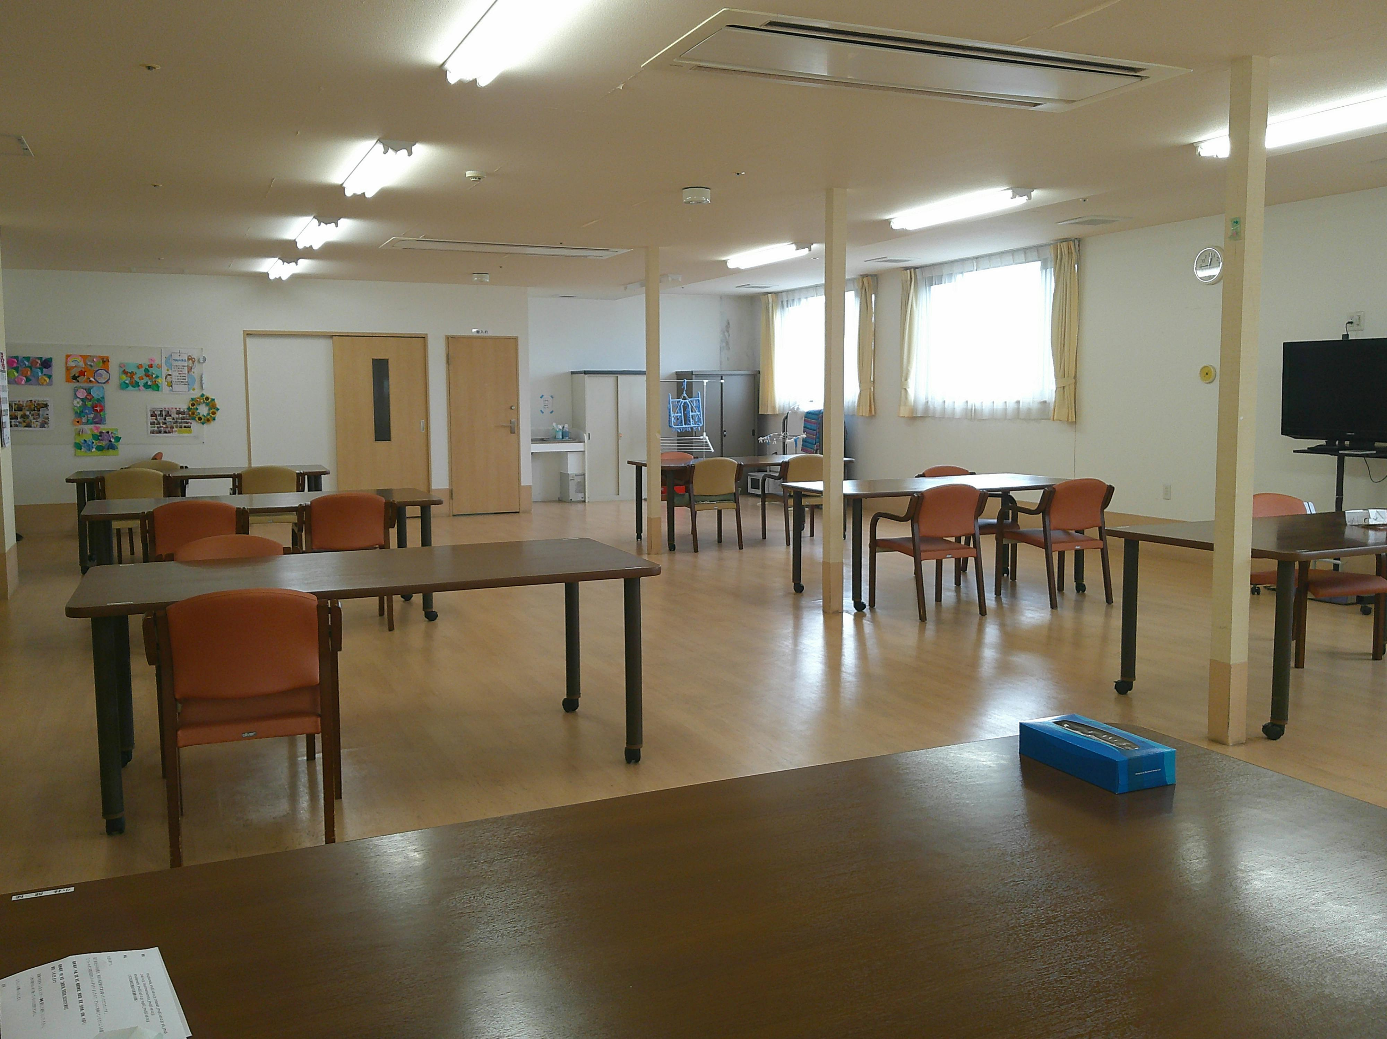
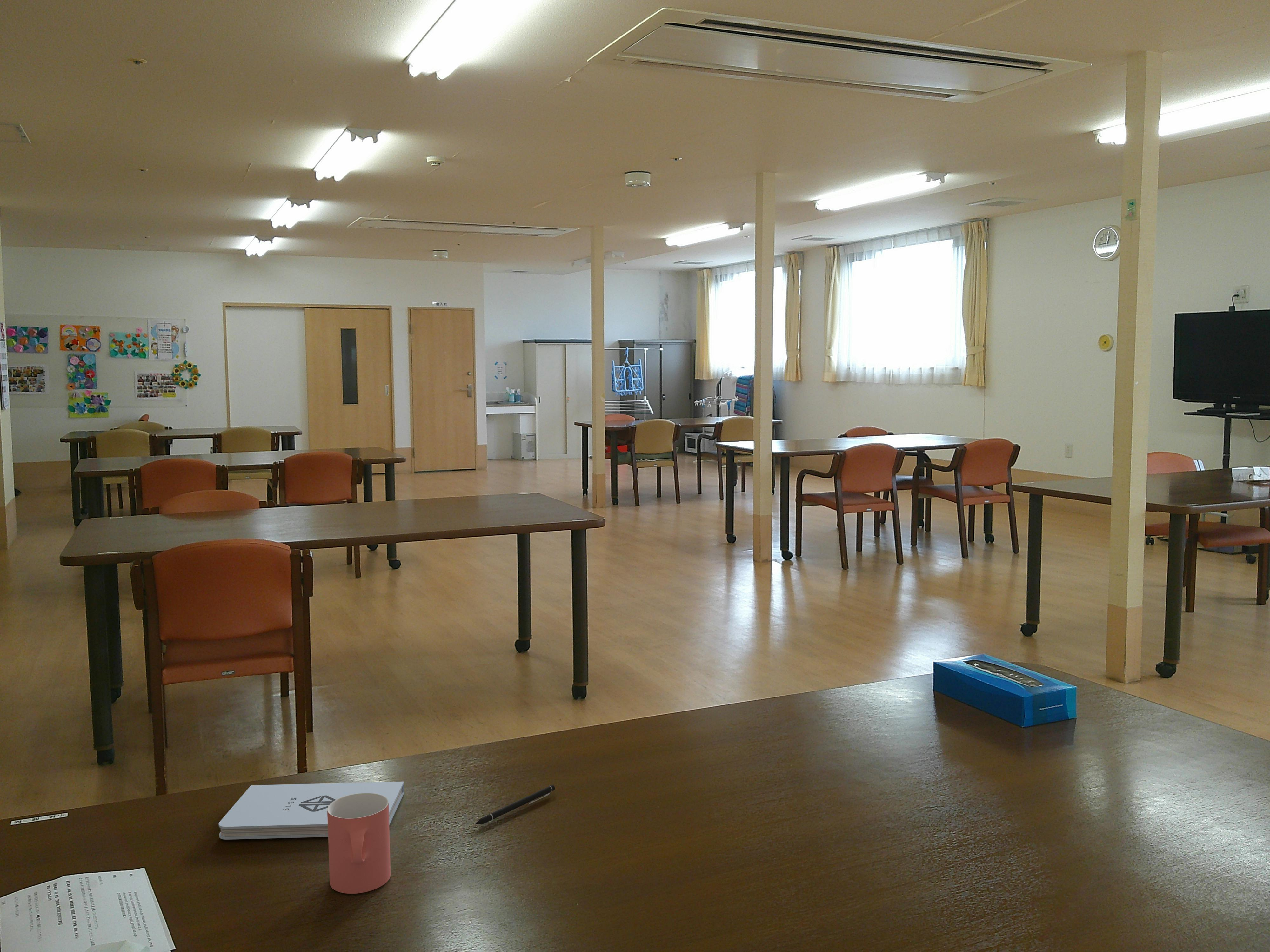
+ pen [475,784,555,825]
+ notepad [218,781,404,840]
+ cup [327,793,391,894]
